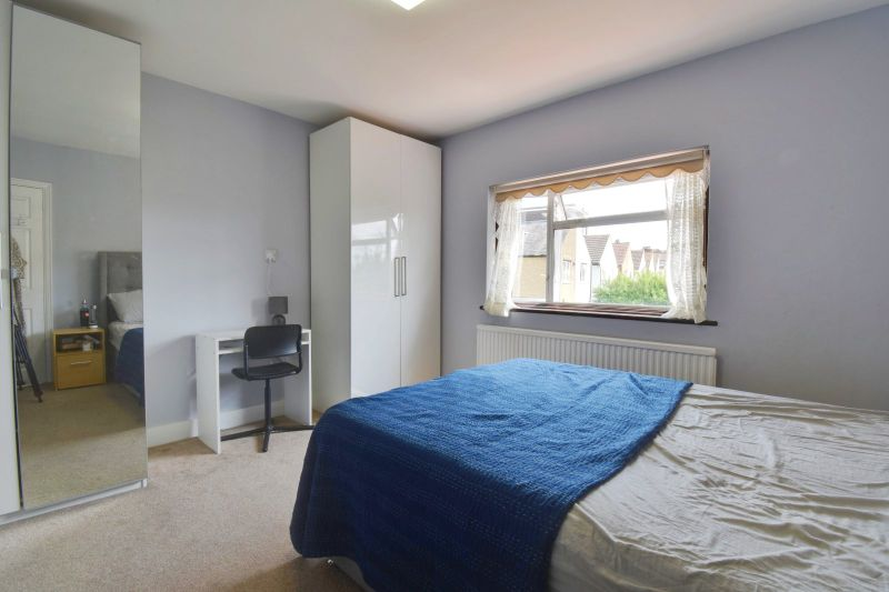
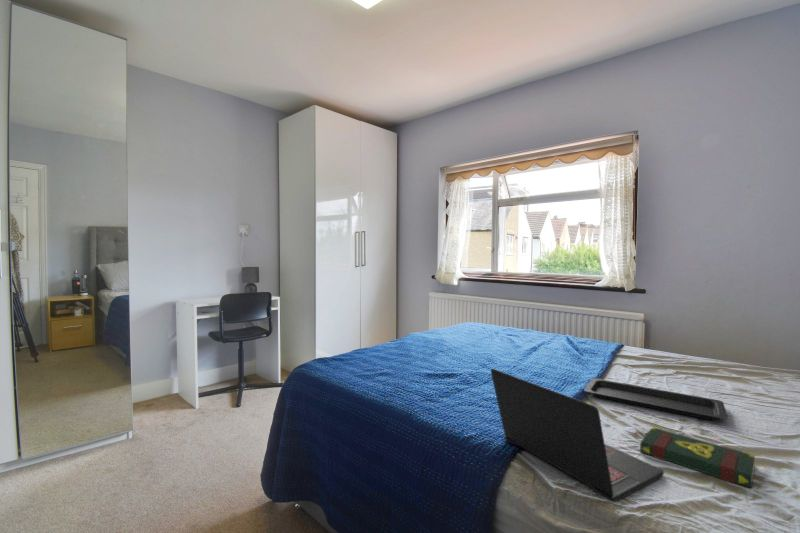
+ laptop [490,368,665,503]
+ book [639,425,756,489]
+ serving tray [583,377,729,421]
